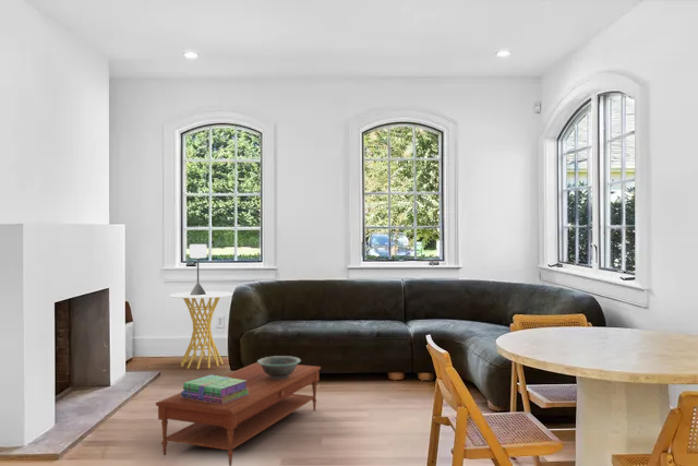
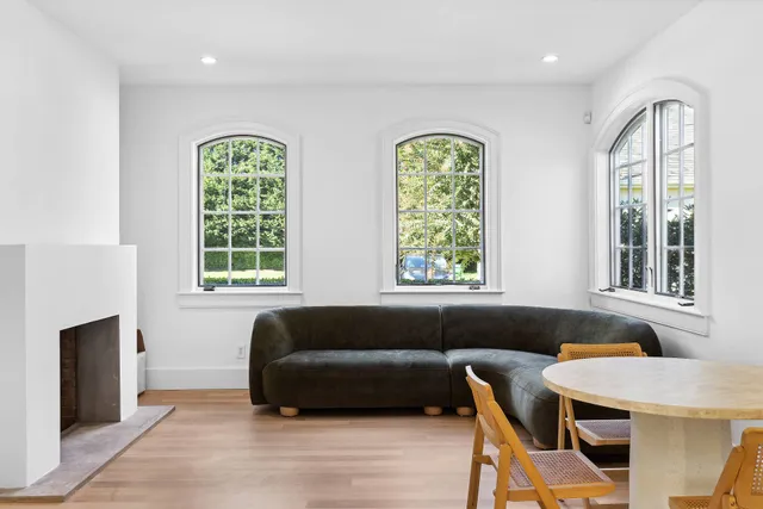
- table lamp [189,243,208,296]
- coffee table [155,361,322,466]
- side table [169,290,233,370]
- stack of books [180,374,249,404]
- decorative bowl [256,355,302,379]
